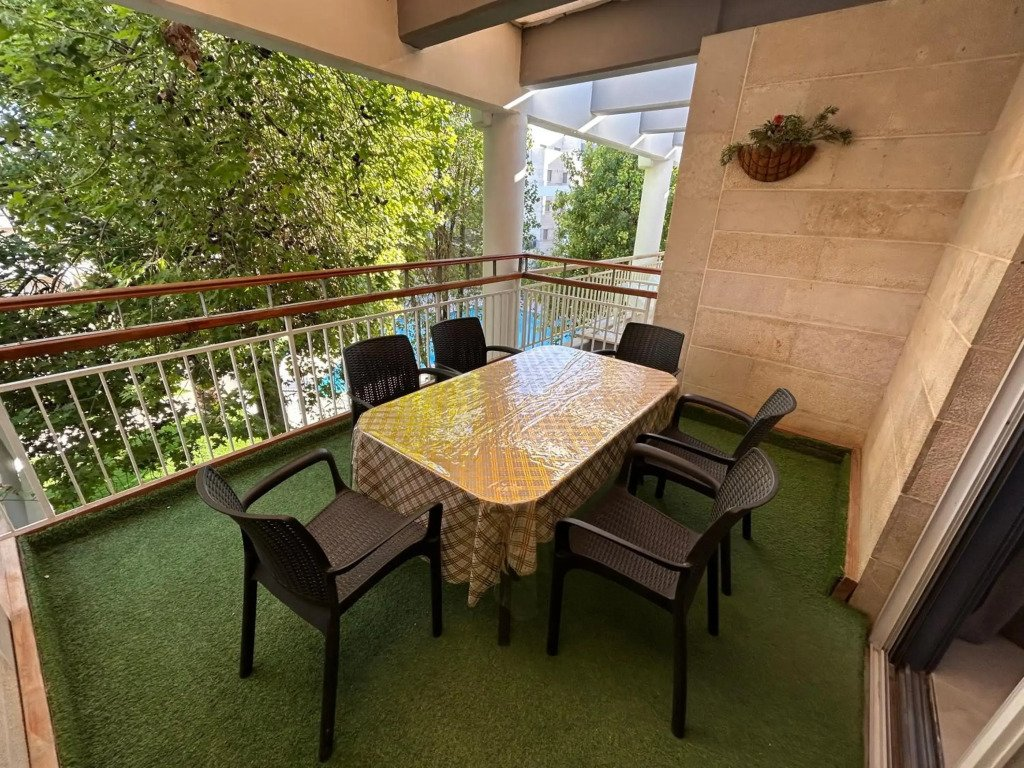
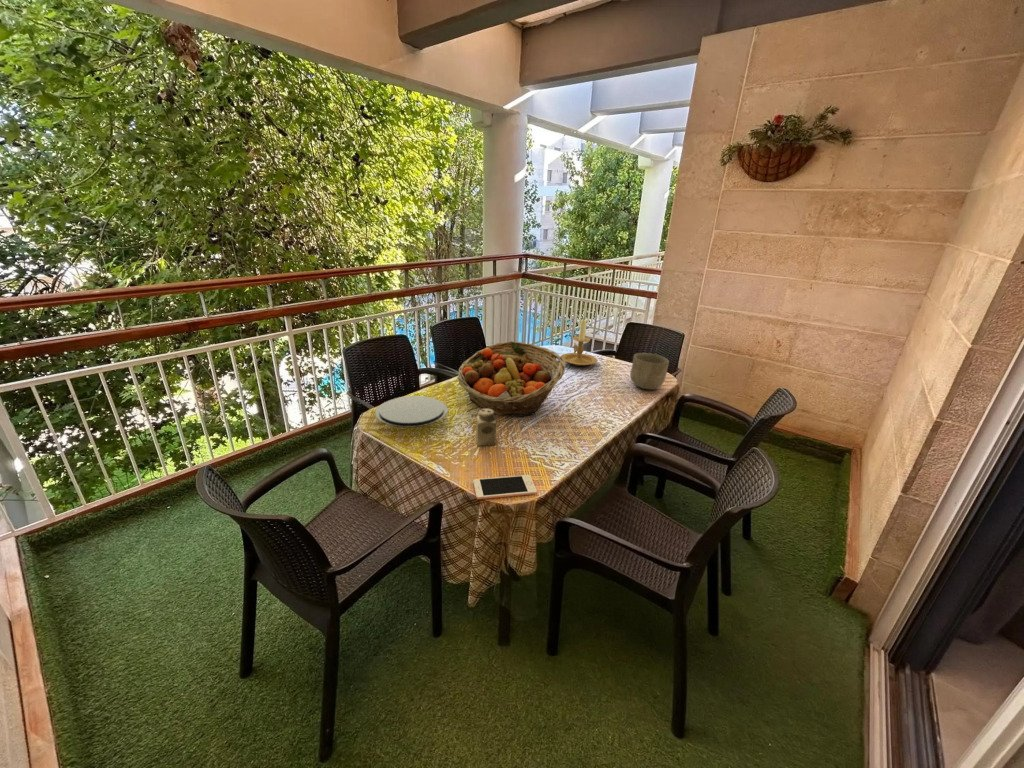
+ bowl [629,352,670,391]
+ cell phone [472,474,538,500]
+ plate [374,395,449,429]
+ fruit basket [456,340,567,417]
+ candle holder [560,317,598,367]
+ salt shaker [475,408,497,447]
